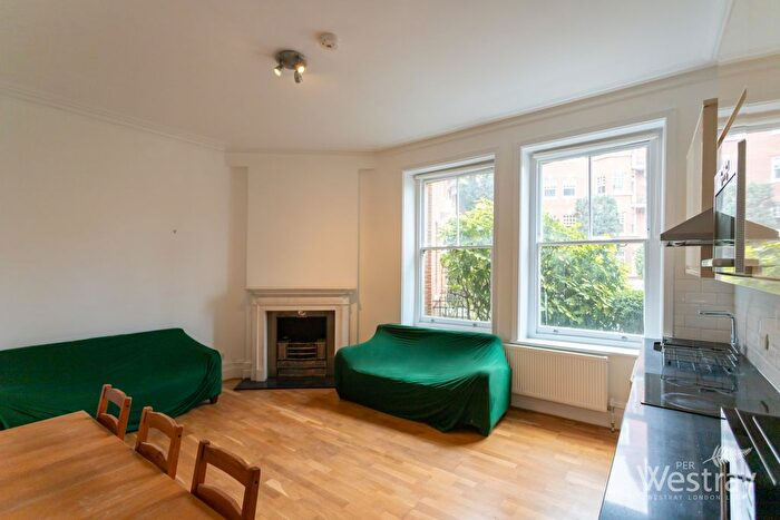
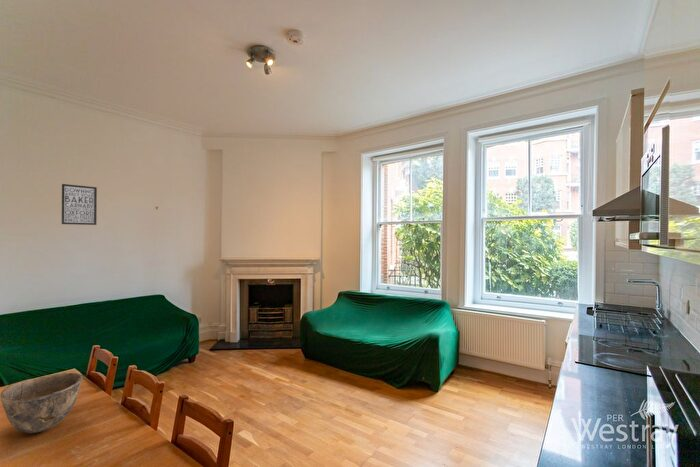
+ bowl [0,372,83,434]
+ wall art [61,183,98,226]
